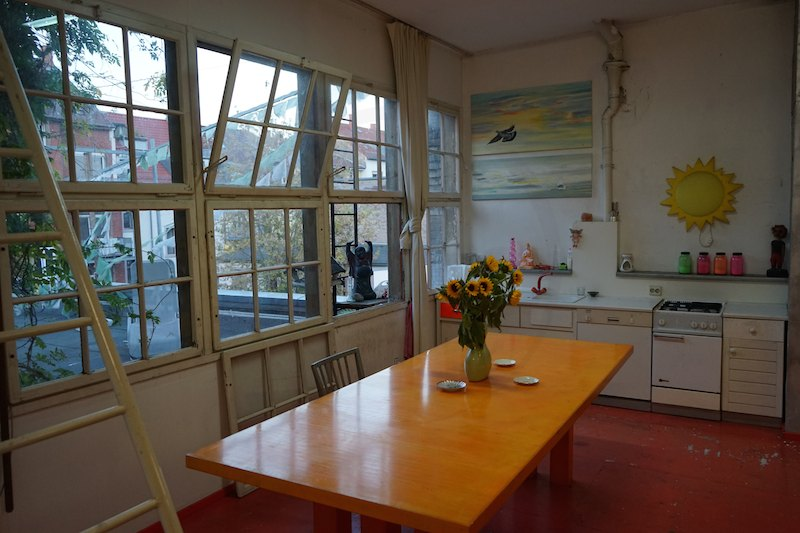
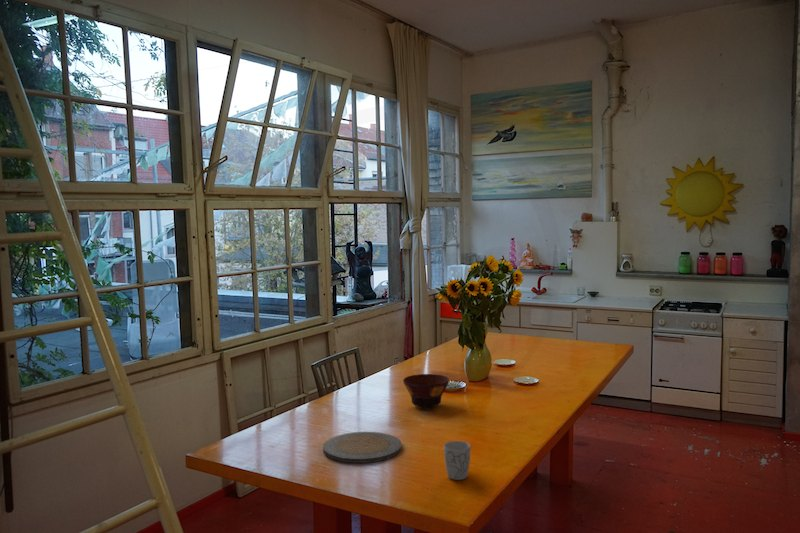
+ plate [322,431,403,464]
+ bowl [402,373,450,408]
+ mug [443,440,472,481]
